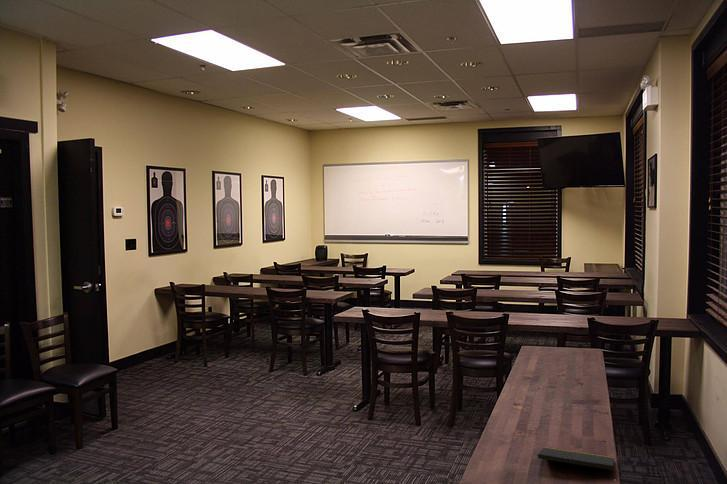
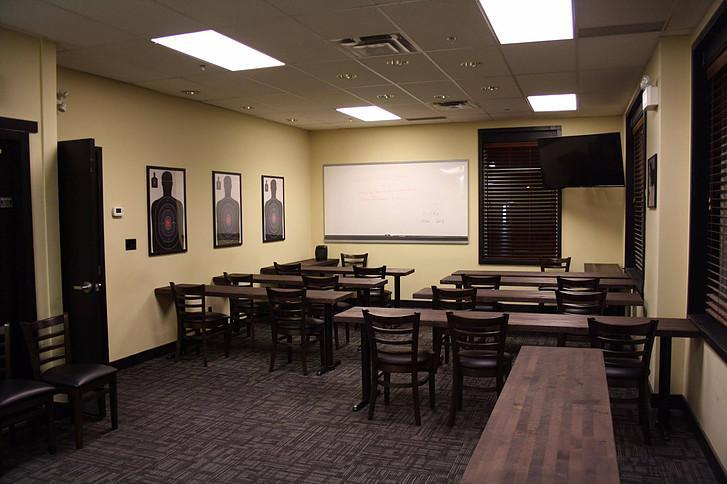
- notepad [537,446,616,478]
